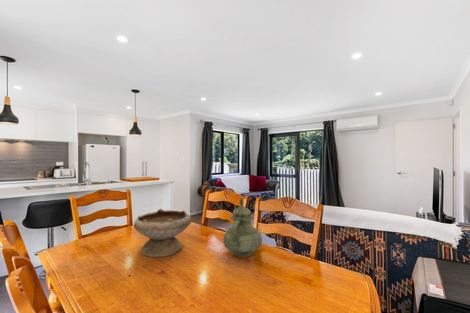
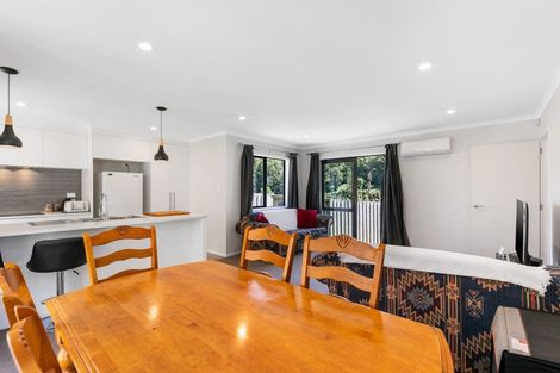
- bowl [133,208,193,258]
- teapot [222,198,263,258]
